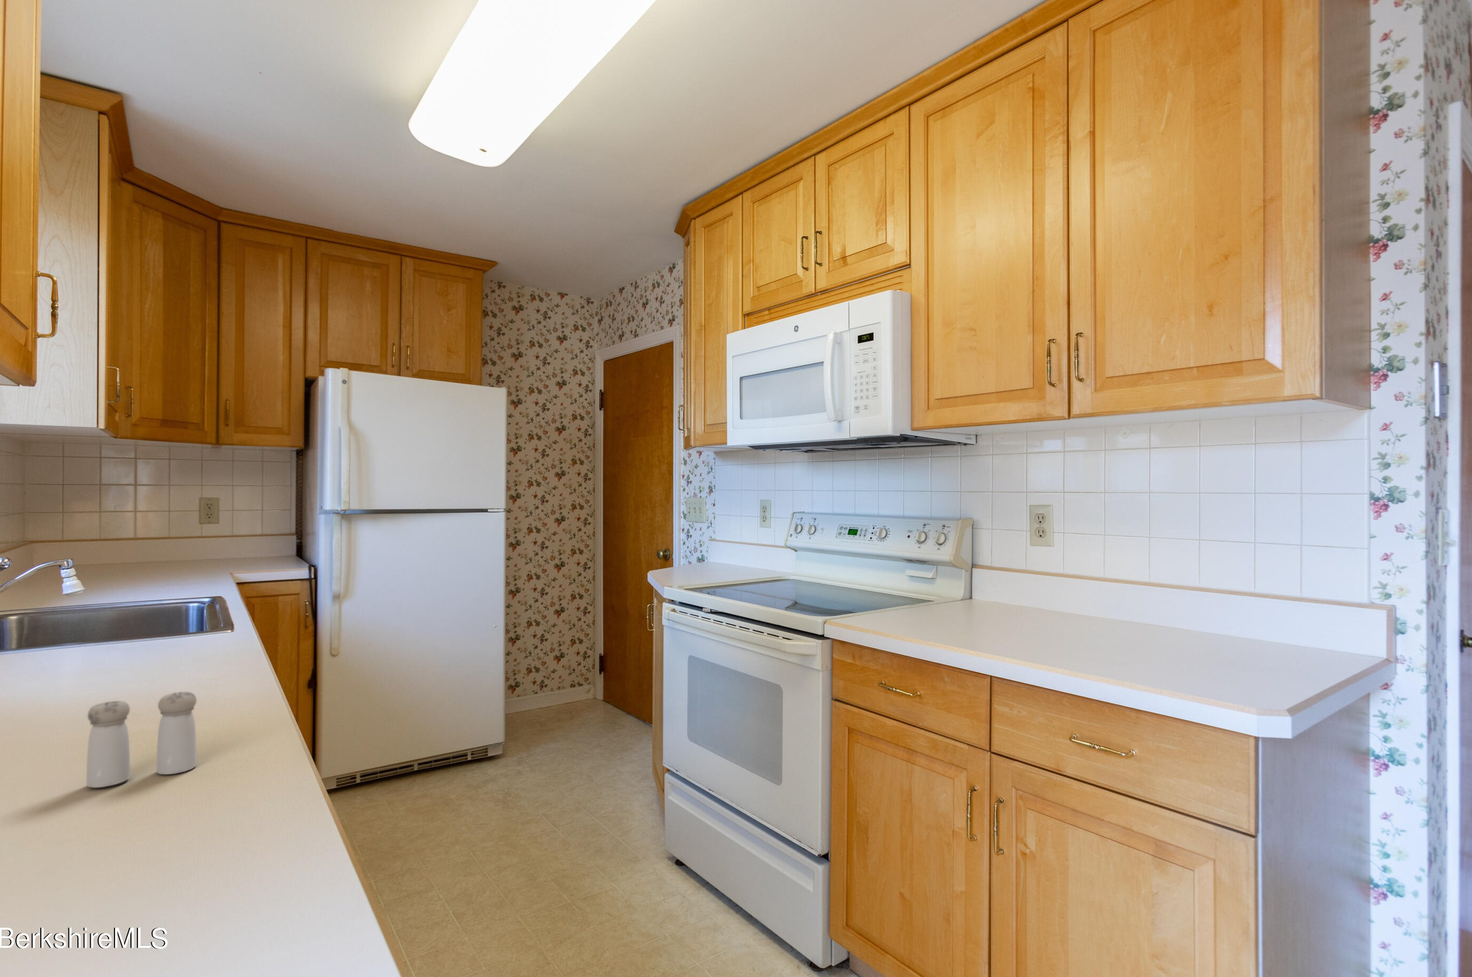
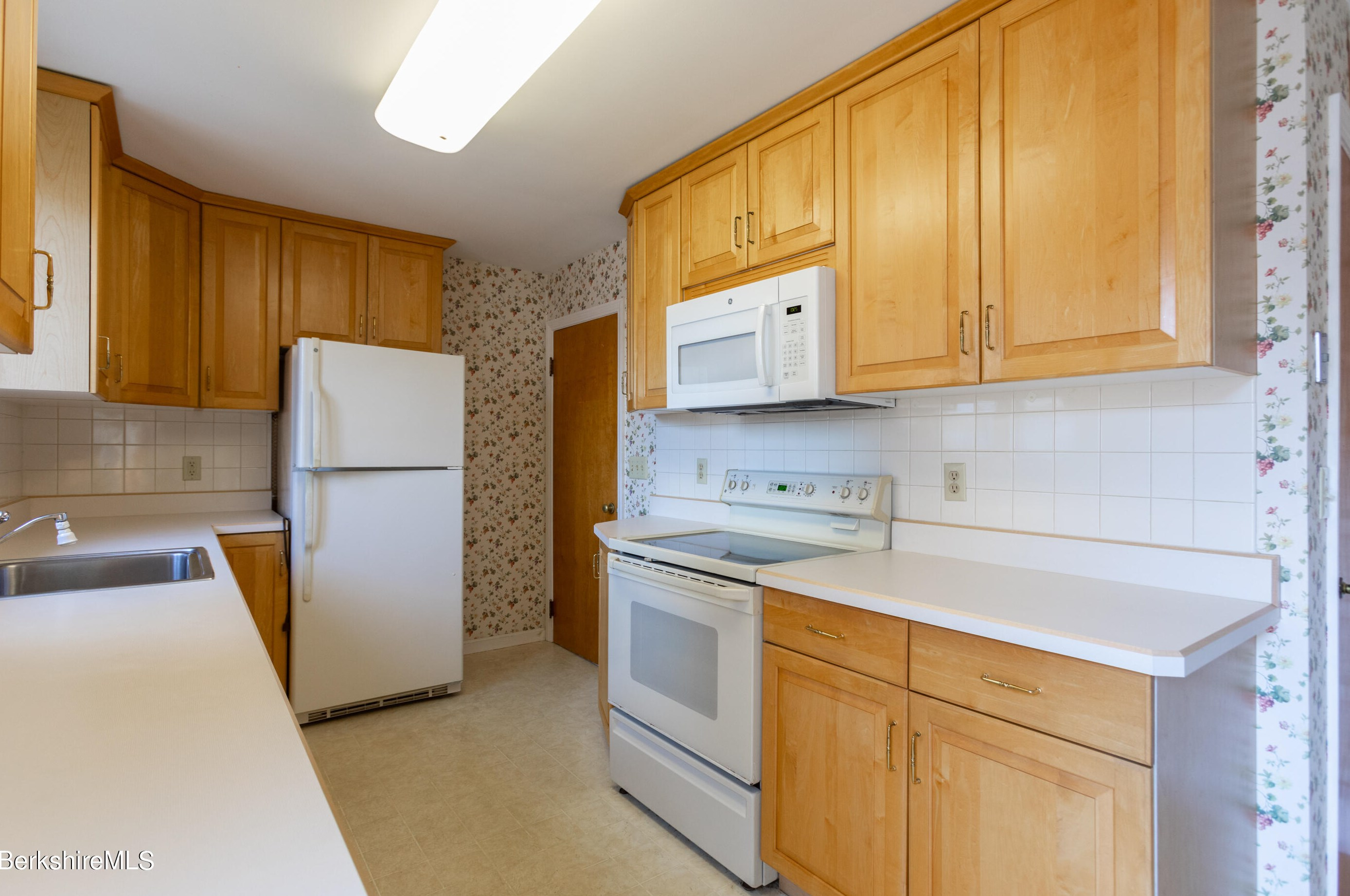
- salt and pepper shaker [86,691,197,788]
